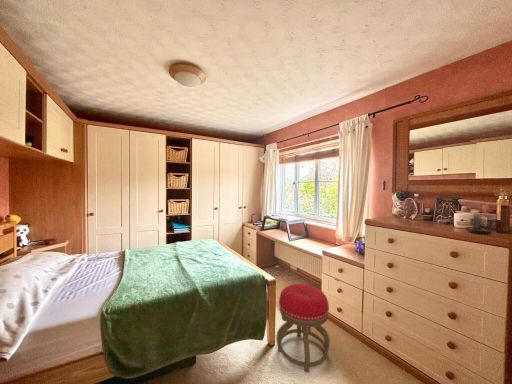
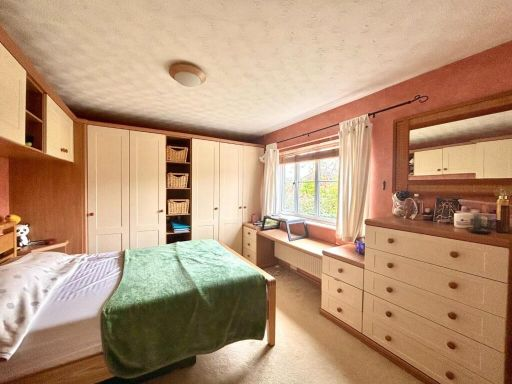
- stool [276,283,331,373]
